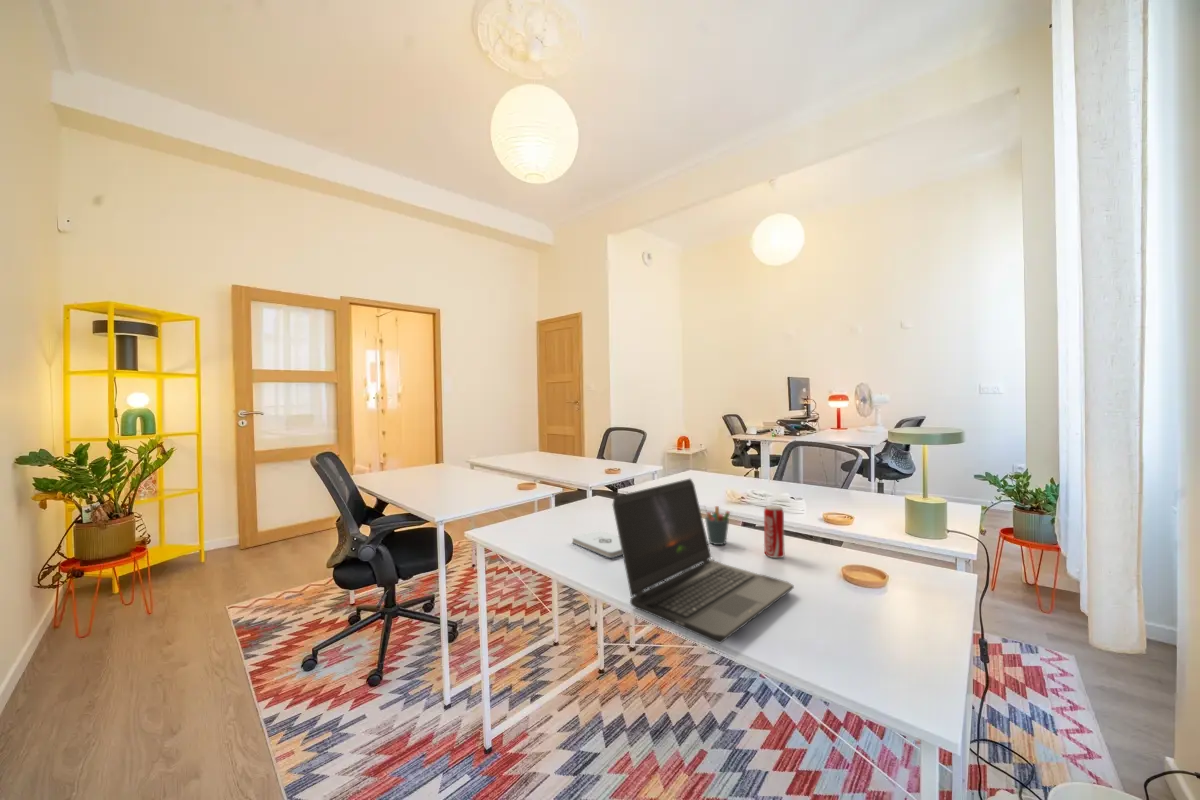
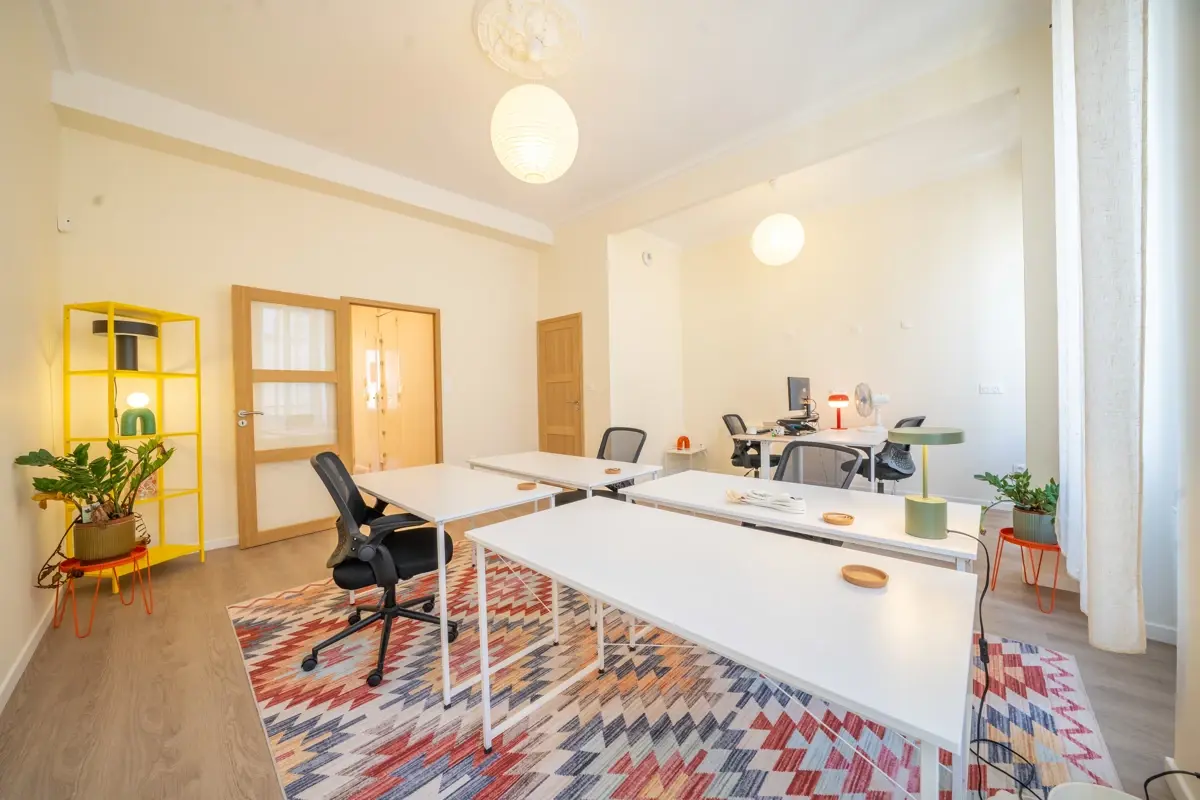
- beverage can [763,505,785,559]
- pen holder [703,504,731,546]
- notepad [571,529,623,559]
- laptop computer [612,477,795,645]
